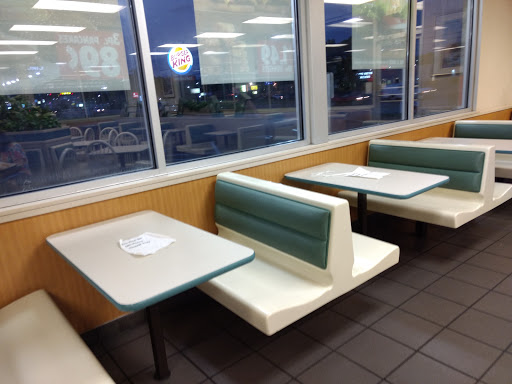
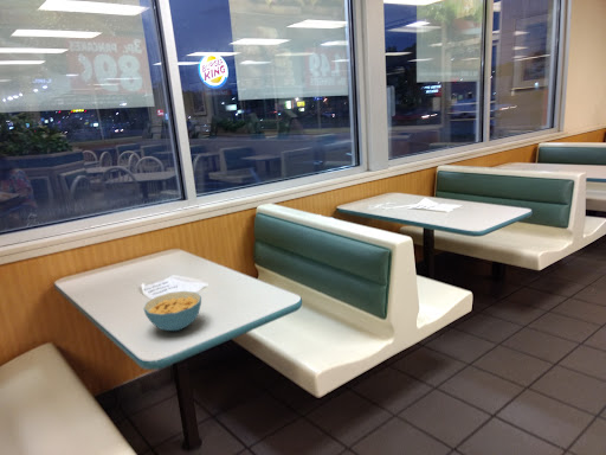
+ cereal bowl [142,290,202,332]
